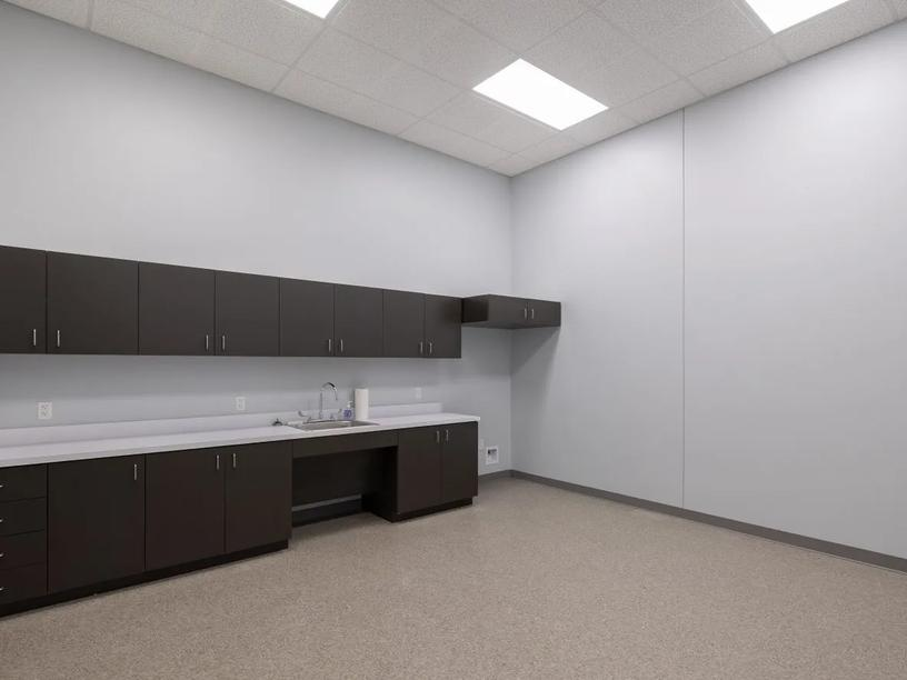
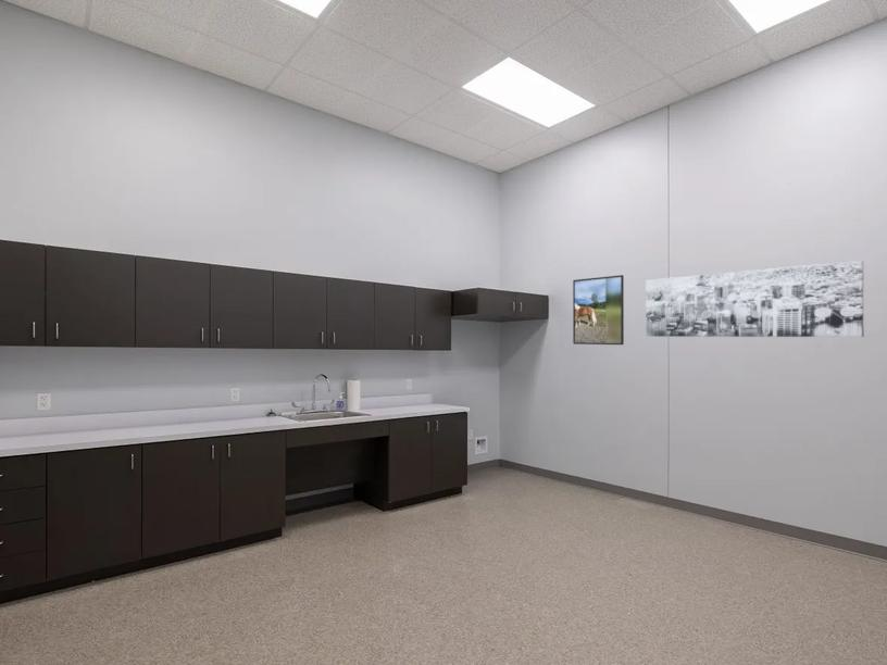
+ wall art [645,260,865,338]
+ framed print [572,274,625,346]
